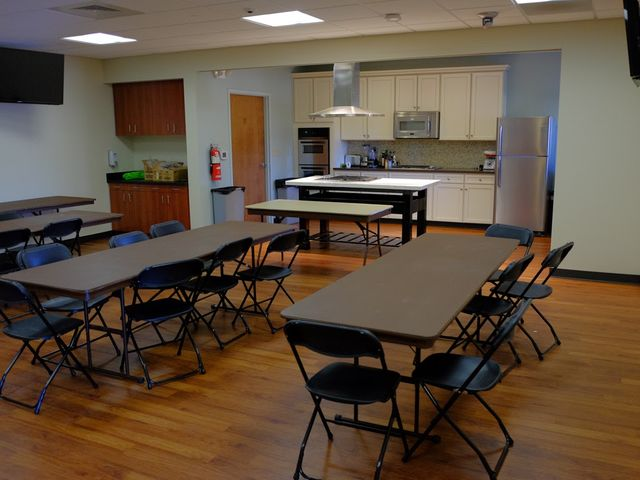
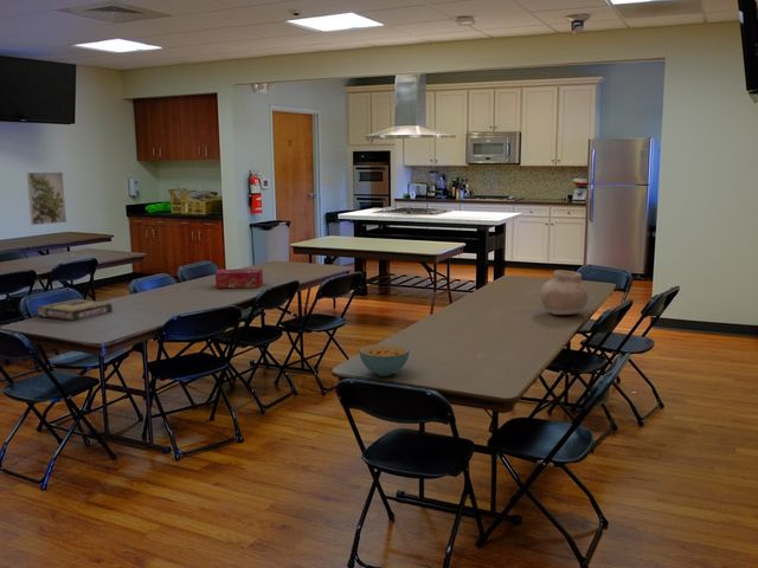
+ cereal bowl [358,343,411,377]
+ video game box [36,298,114,322]
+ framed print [26,172,68,226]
+ tissue box [214,267,264,289]
+ vase [539,269,589,316]
